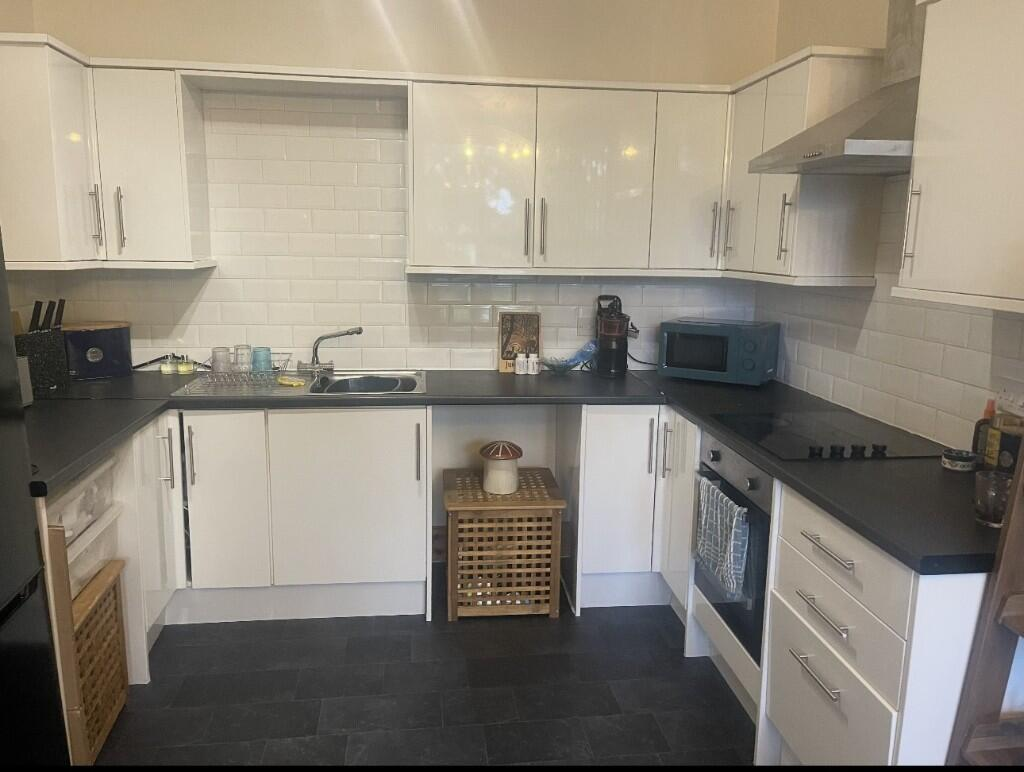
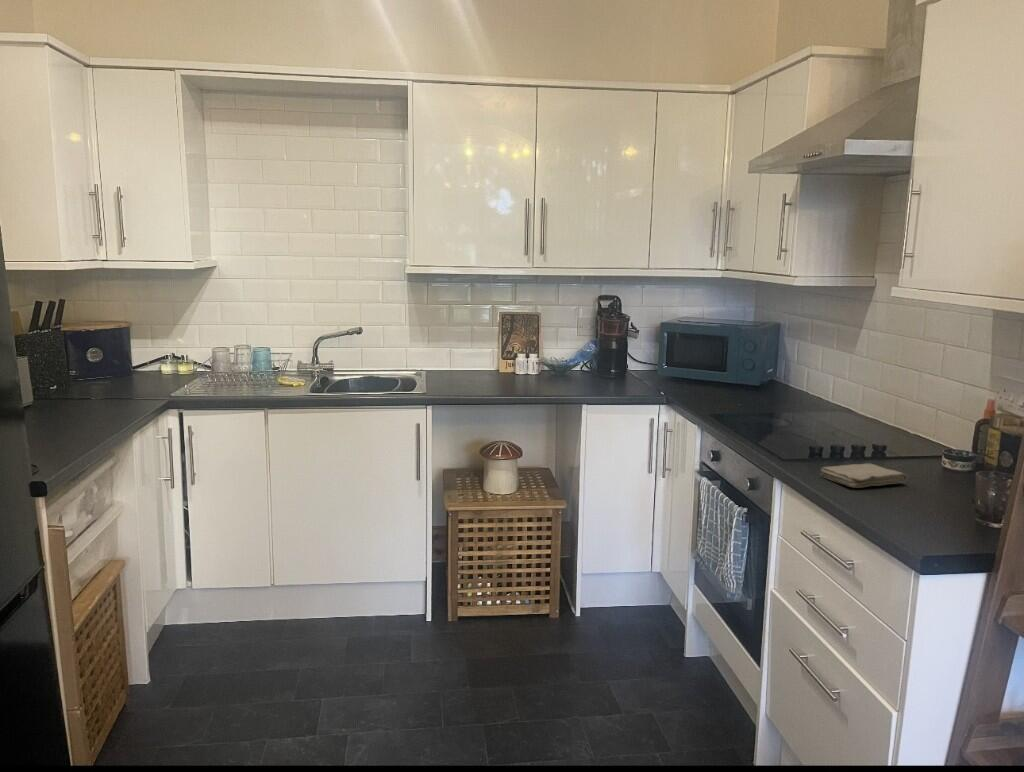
+ washcloth [819,463,908,489]
